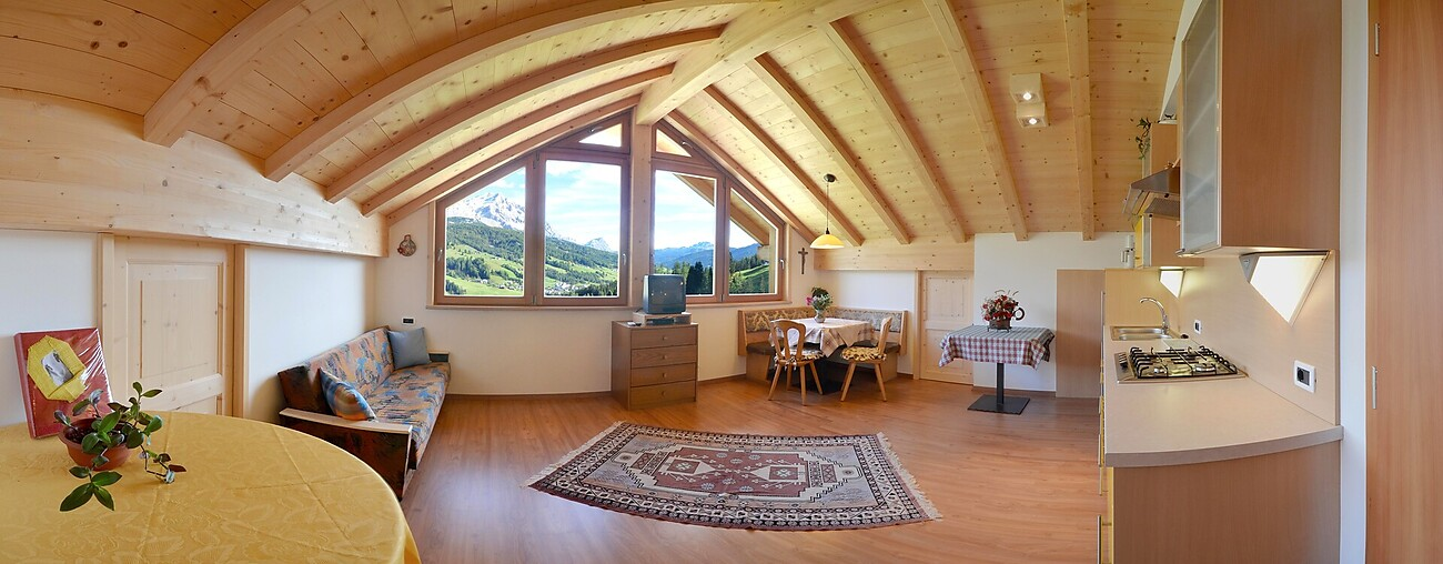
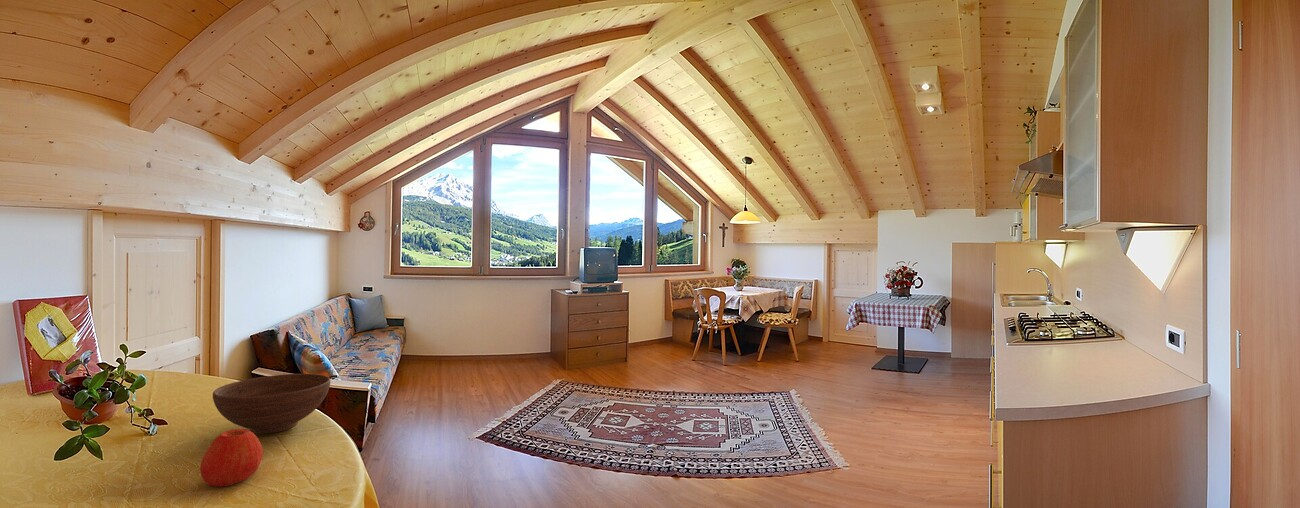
+ apple [199,428,264,488]
+ bowl [212,373,331,435]
